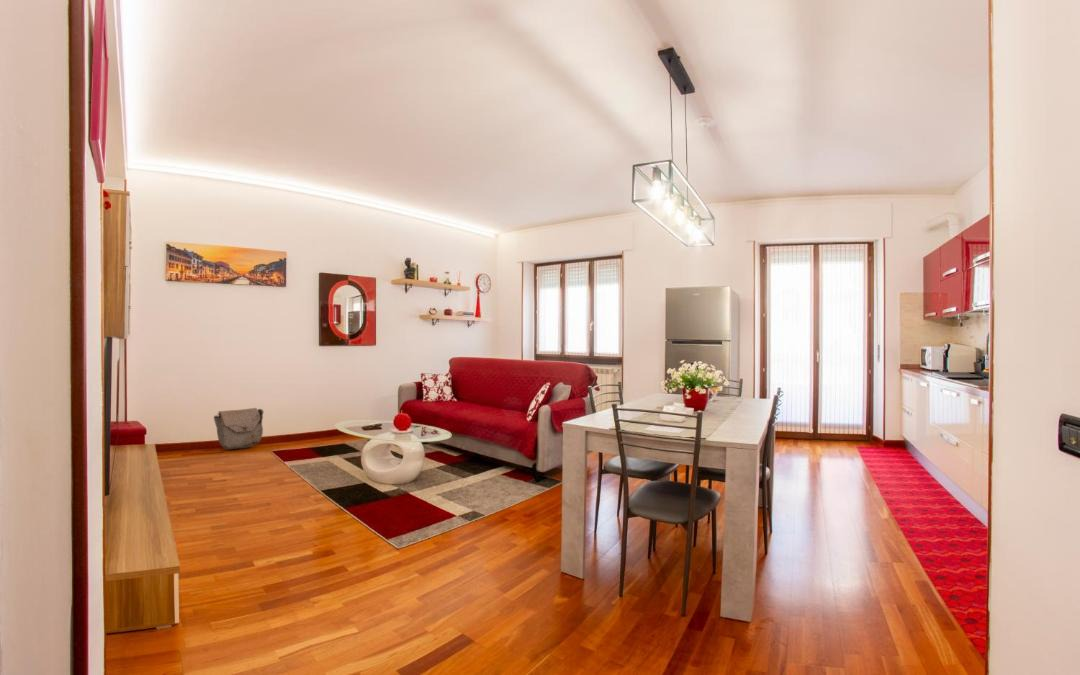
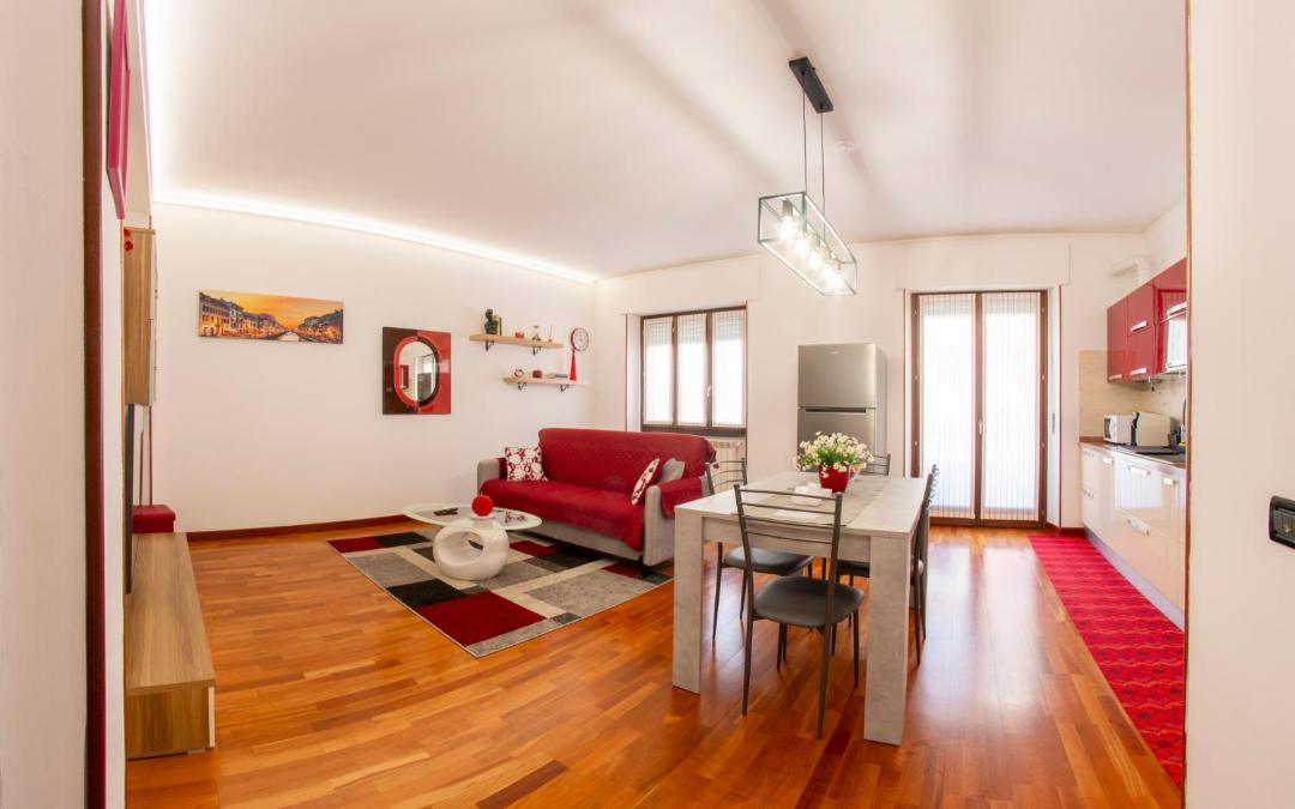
- bag [213,407,264,450]
